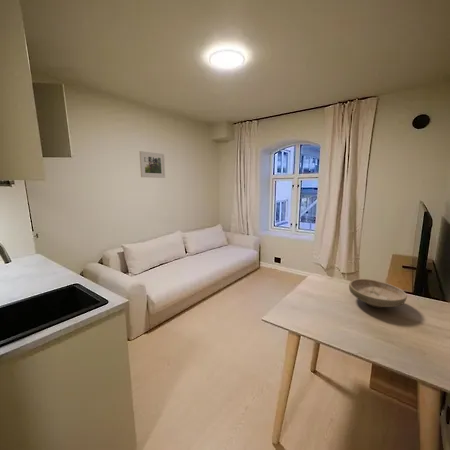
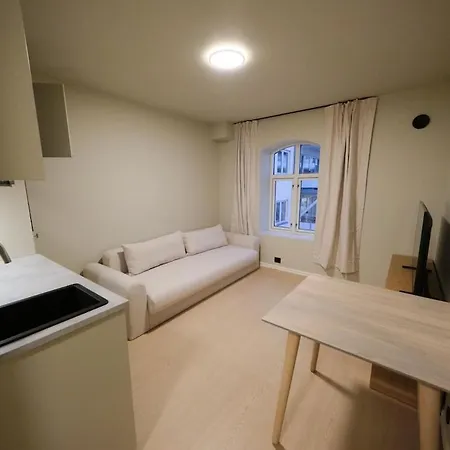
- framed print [138,150,166,179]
- bowl [348,278,408,309]
